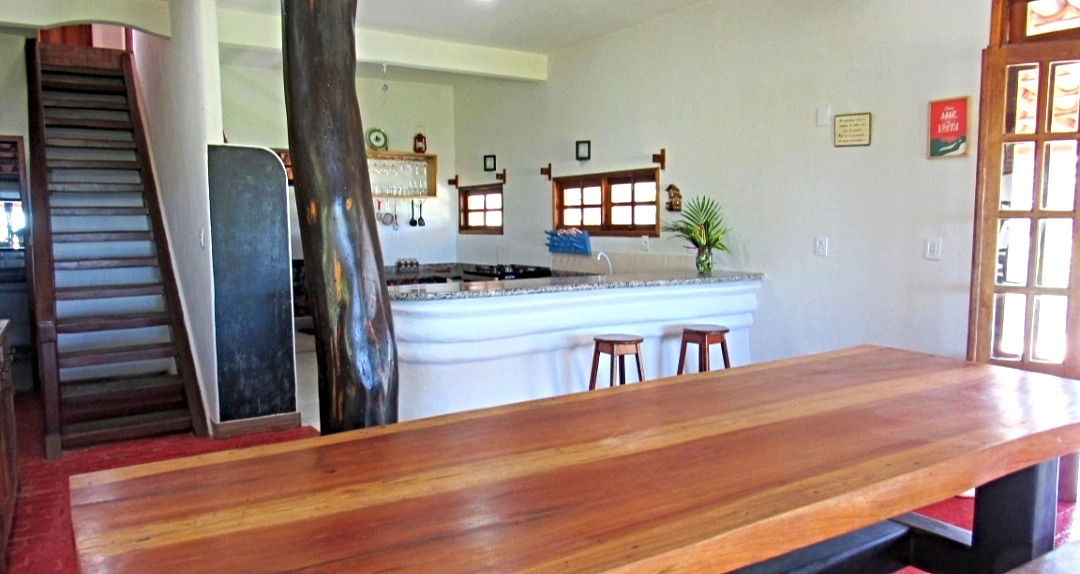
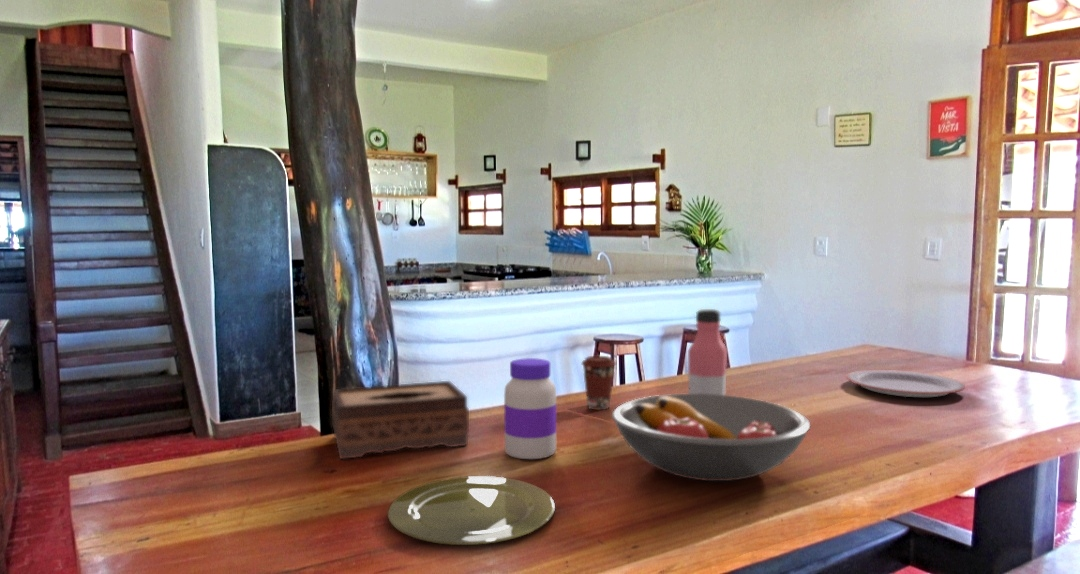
+ plate [845,369,966,398]
+ fruit bowl [611,393,812,482]
+ coffee cup [580,355,617,411]
+ jar [503,357,557,460]
+ tissue box [331,380,470,460]
+ water bottle [687,308,728,395]
+ plate [387,475,556,546]
